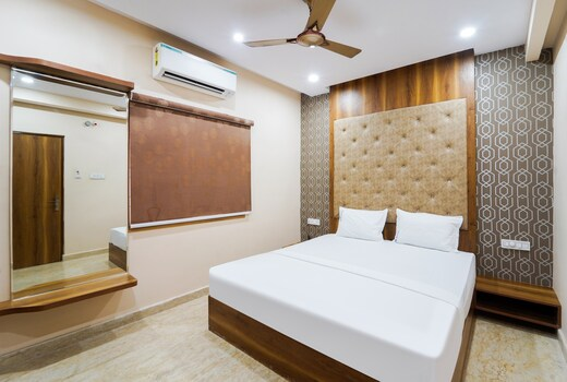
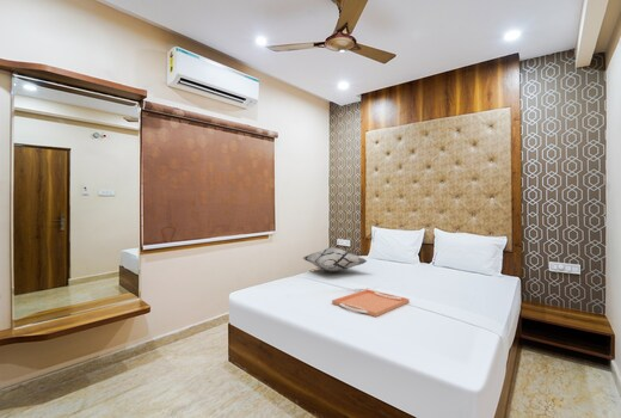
+ serving tray [331,288,411,318]
+ decorative pillow [302,246,368,273]
